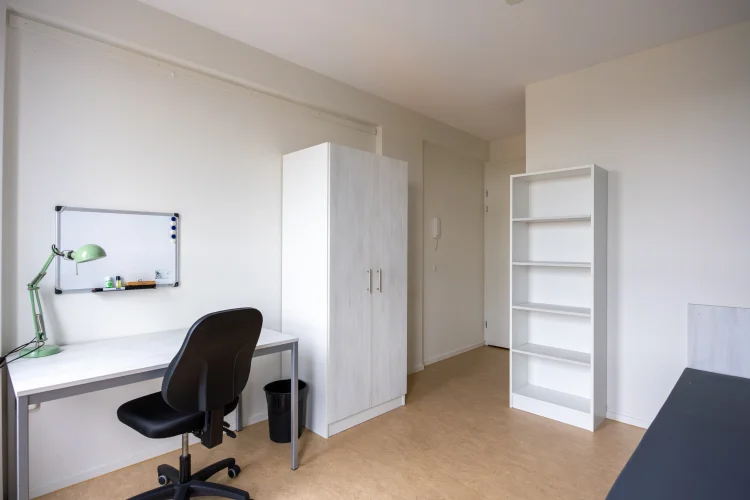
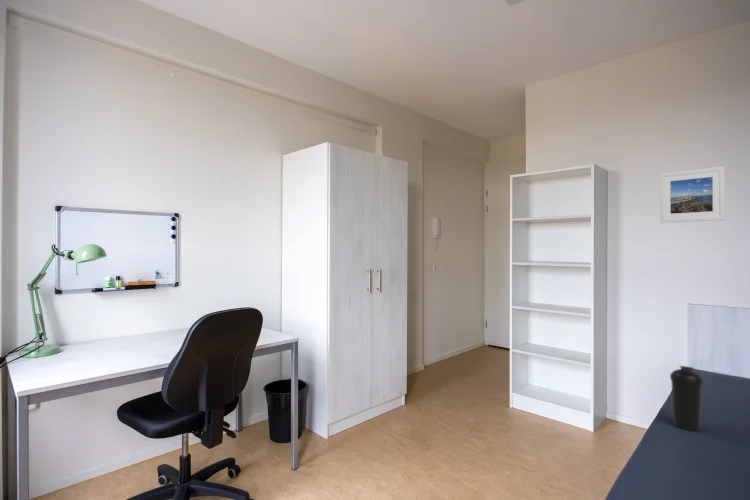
+ water bottle [669,365,704,432]
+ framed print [659,165,726,224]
